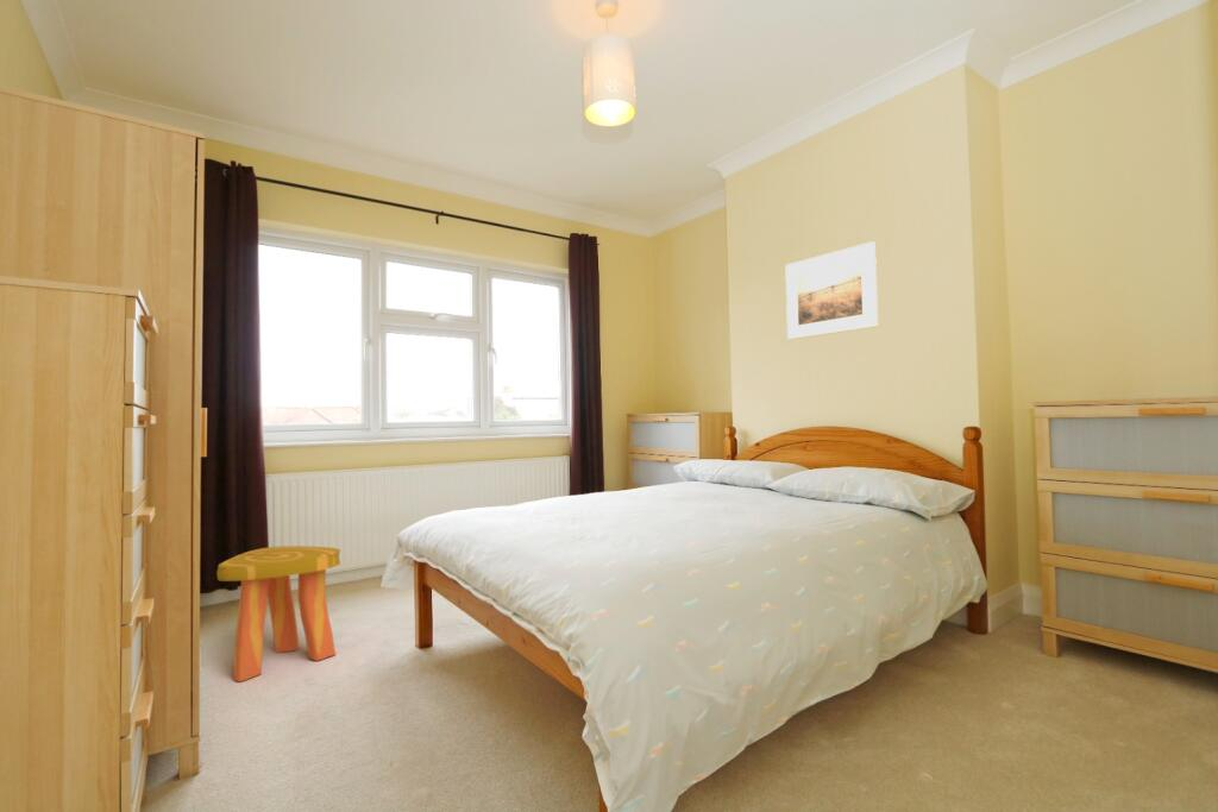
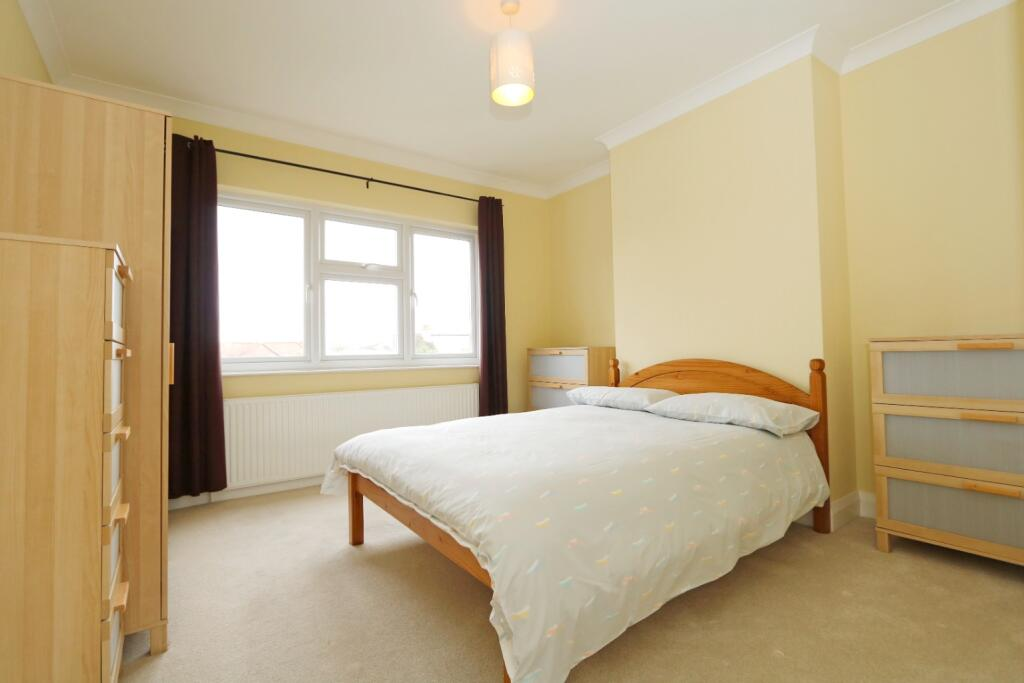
- stool [215,545,341,682]
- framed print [784,240,879,340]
